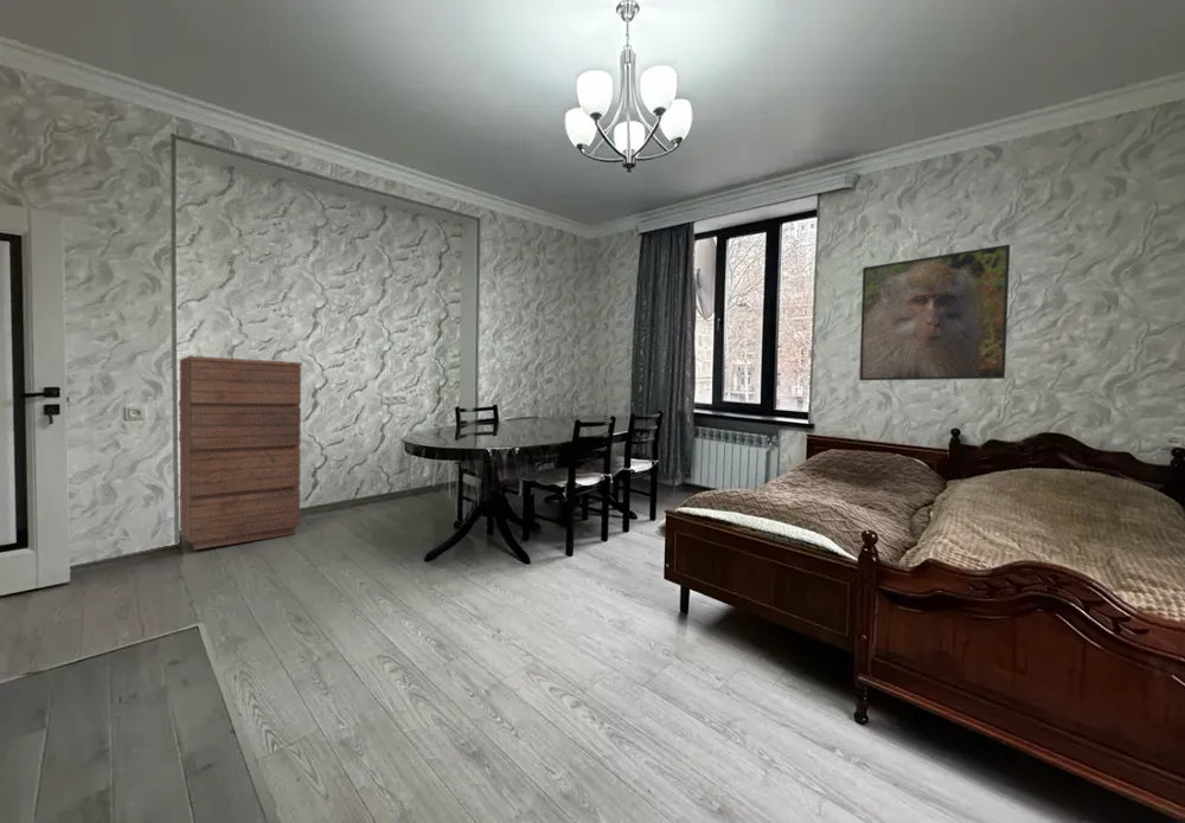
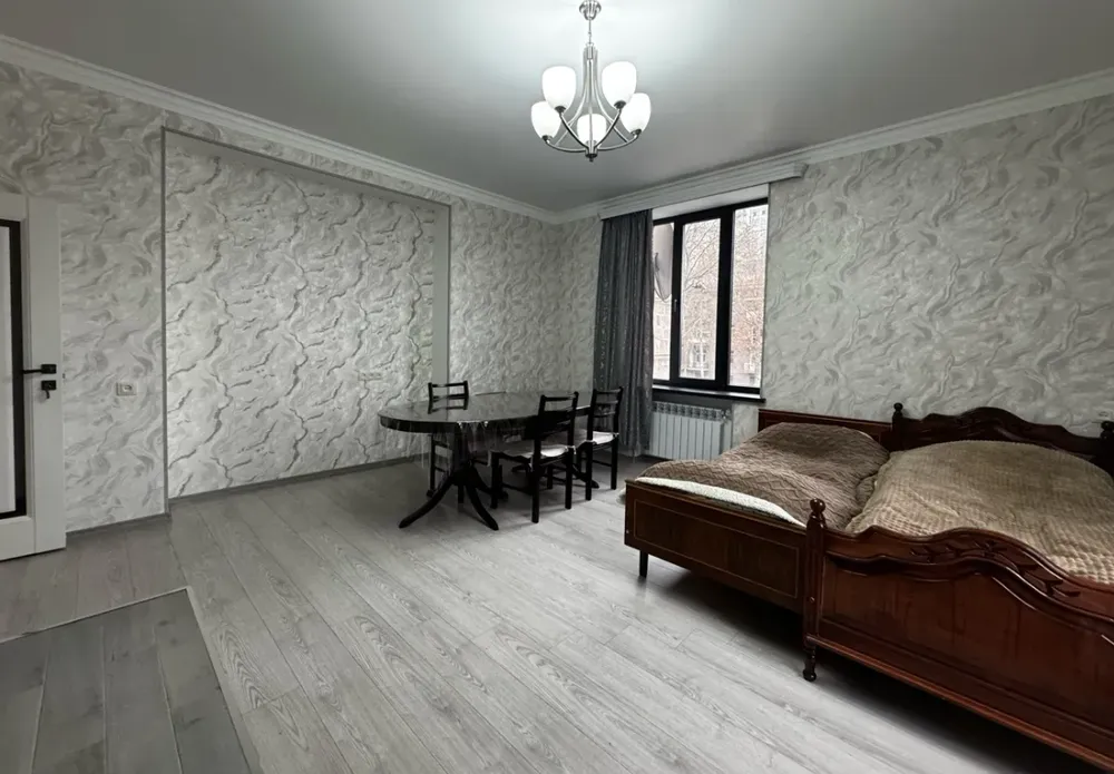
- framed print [858,243,1011,381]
- dresser [178,355,303,551]
